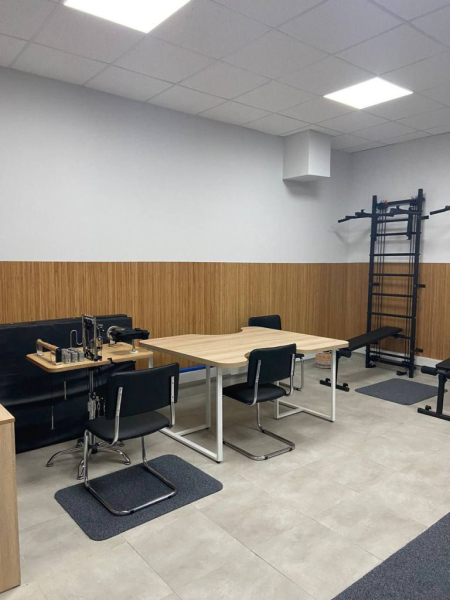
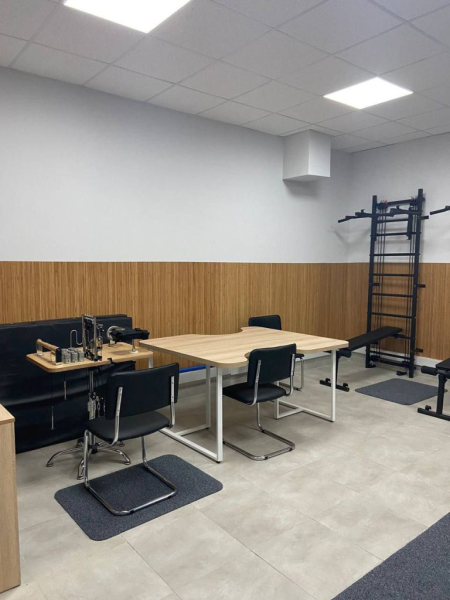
- basket [314,351,332,369]
